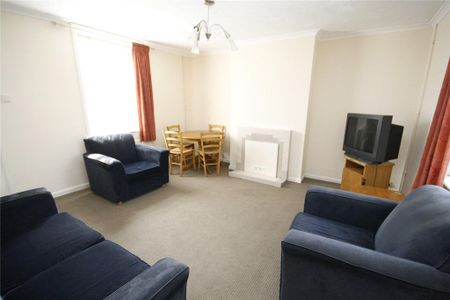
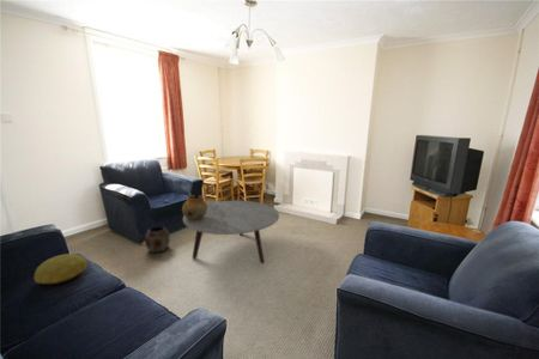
+ ceramic pot [181,194,207,220]
+ cushion [32,252,89,285]
+ coffee table [182,200,280,264]
+ planter [144,225,171,254]
